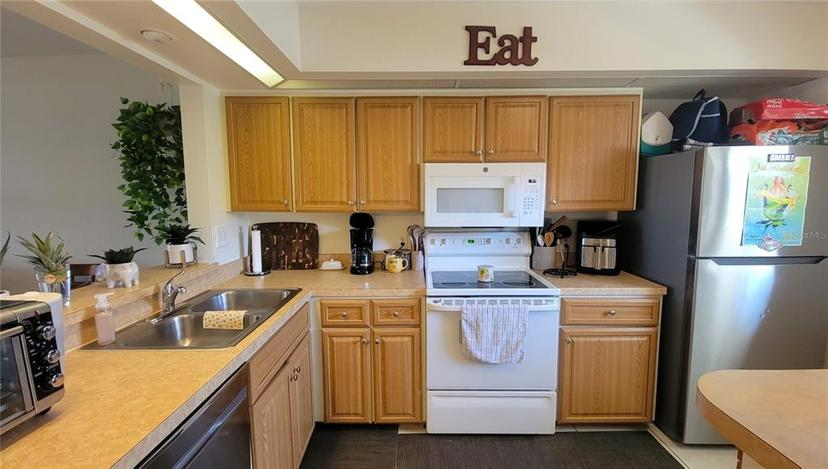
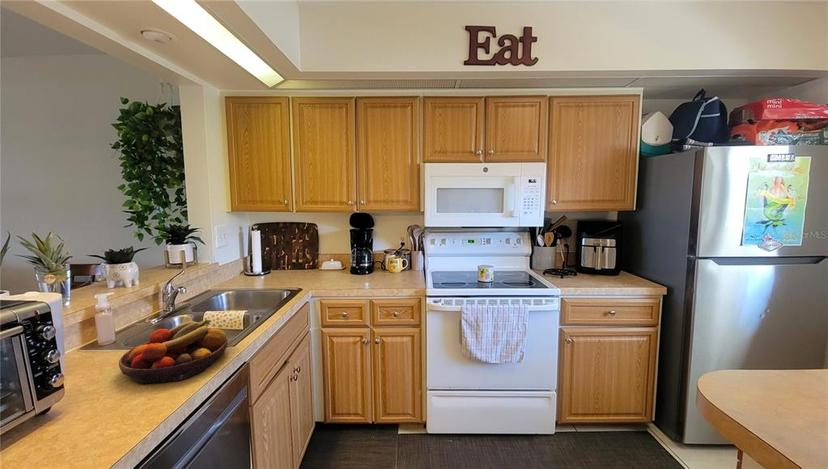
+ fruit bowl [118,314,228,385]
